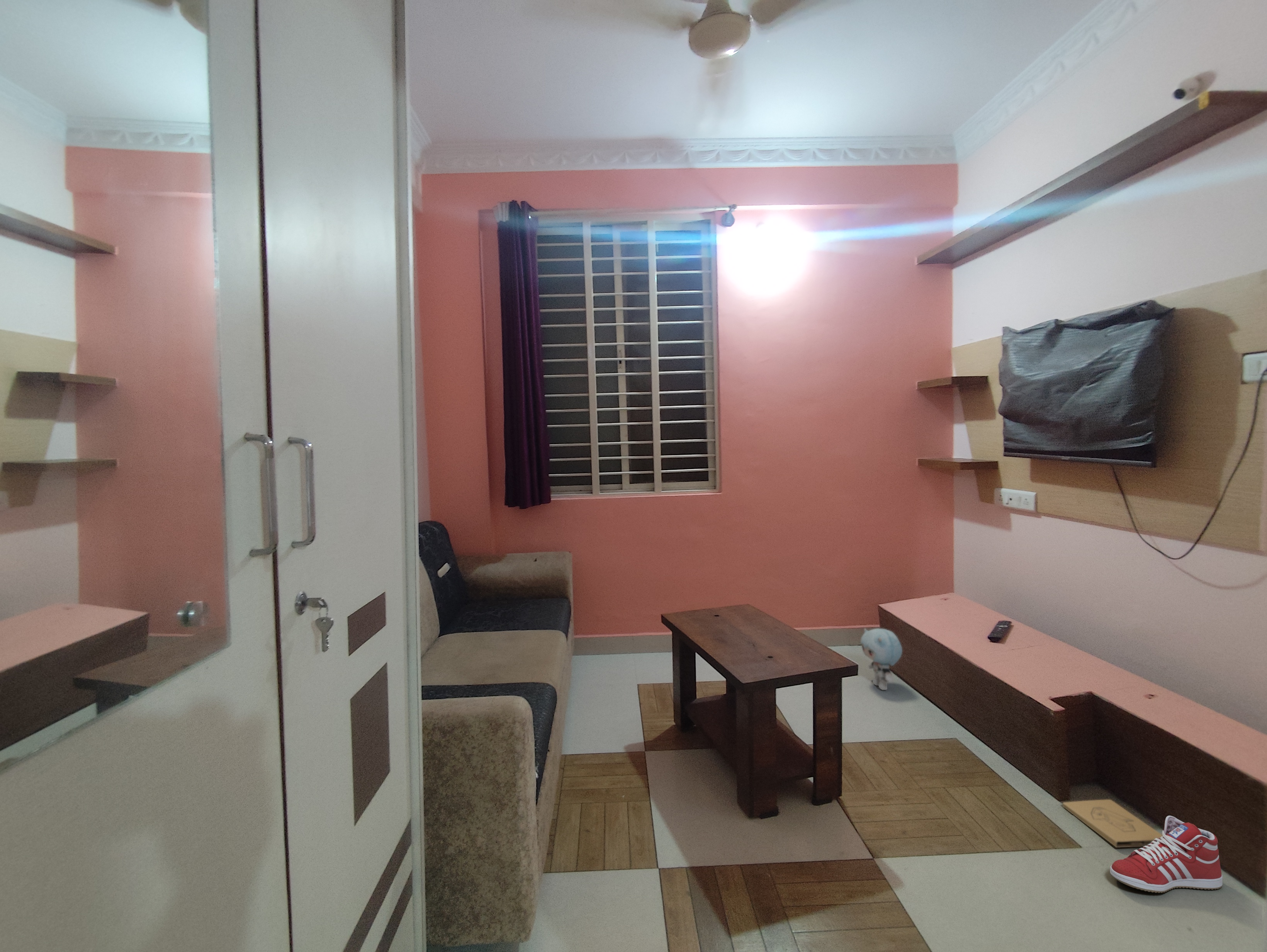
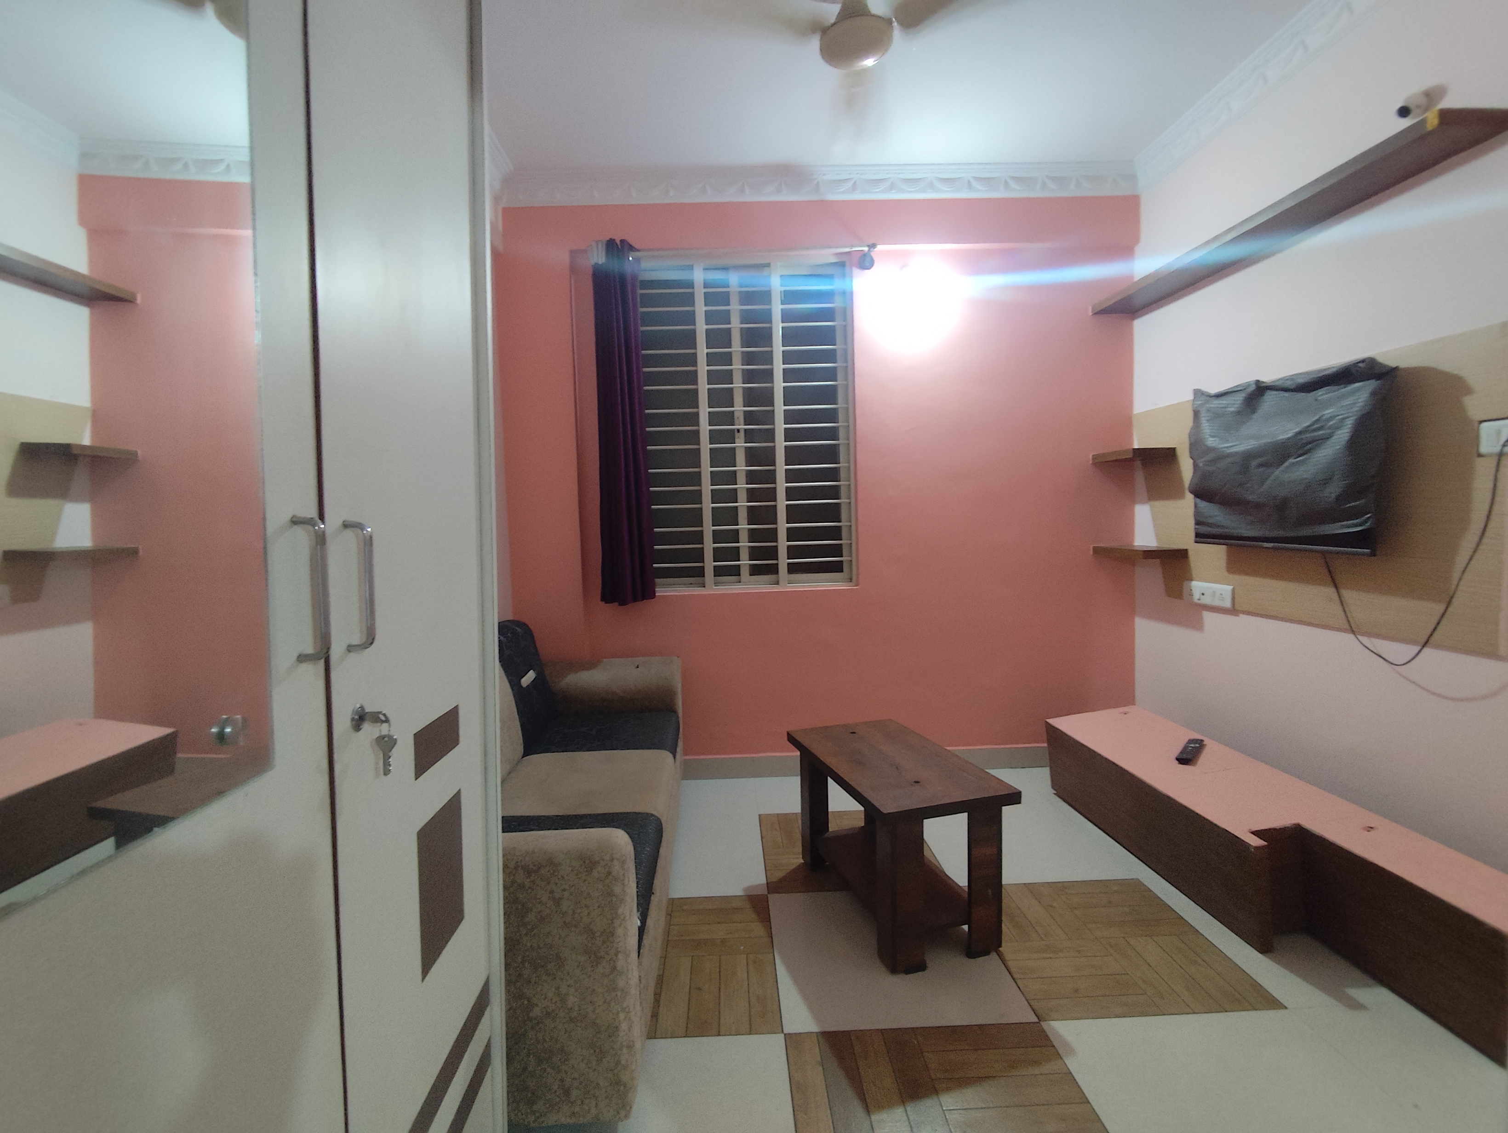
- sneaker [1109,815,1223,893]
- plush toy [860,628,903,690]
- box [1062,799,1163,848]
